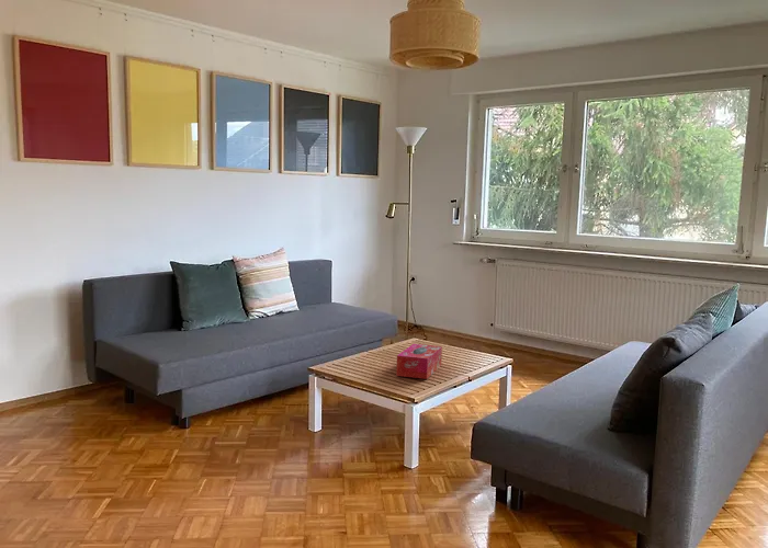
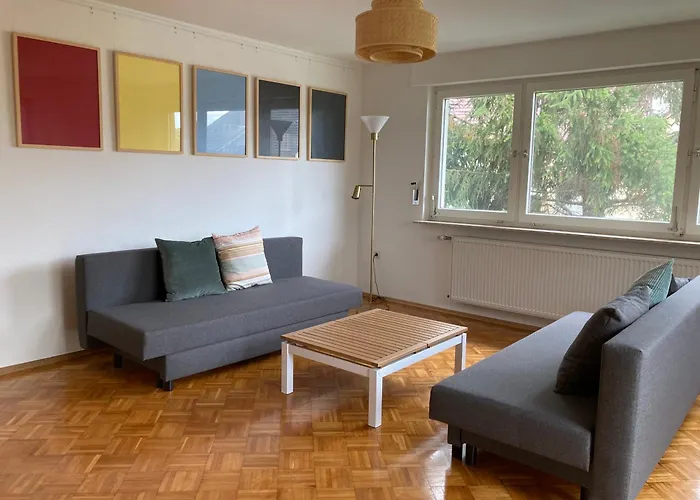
- tissue box [395,343,443,380]
